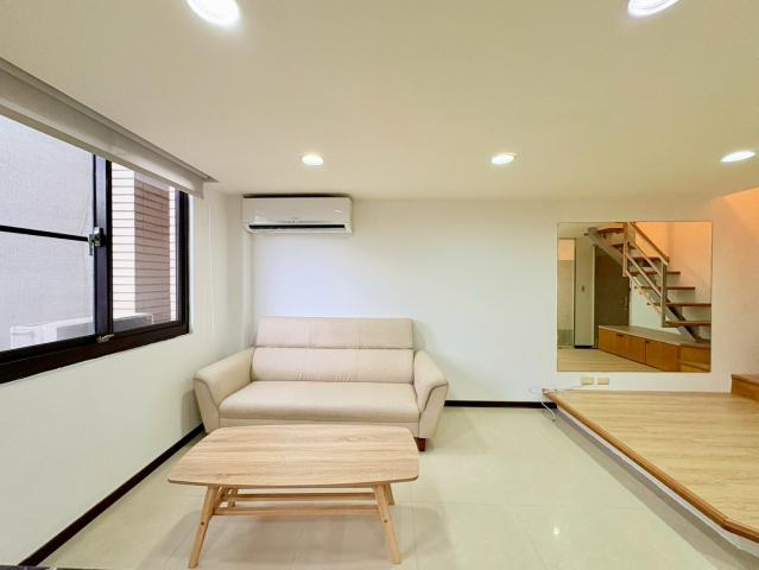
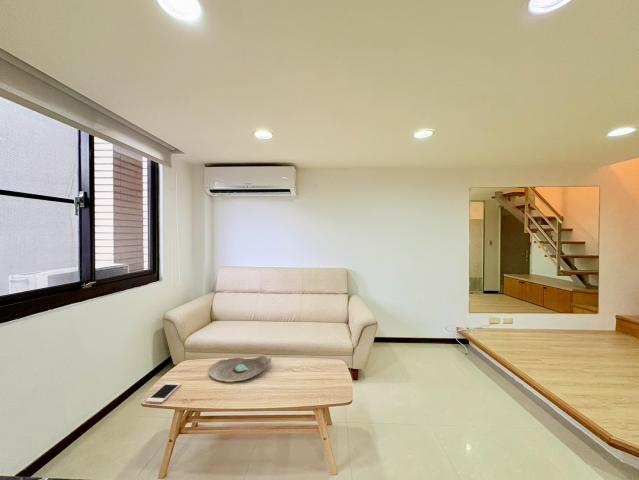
+ cell phone [145,382,182,404]
+ decorative bowl [208,355,272,383]
